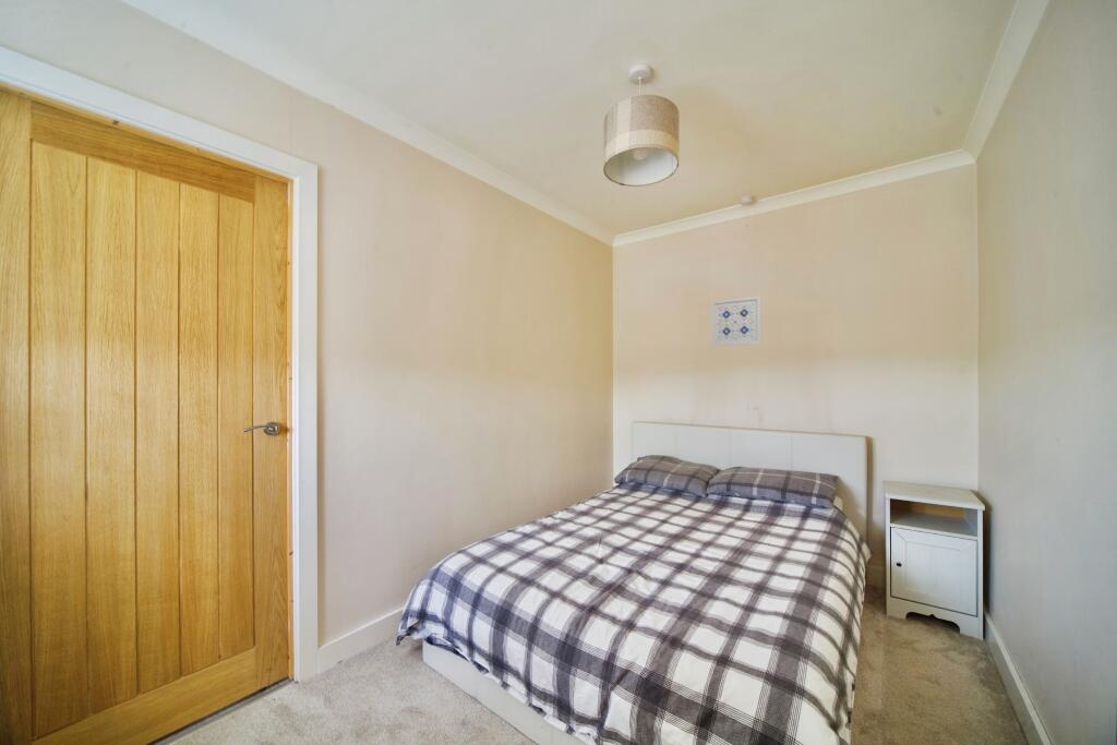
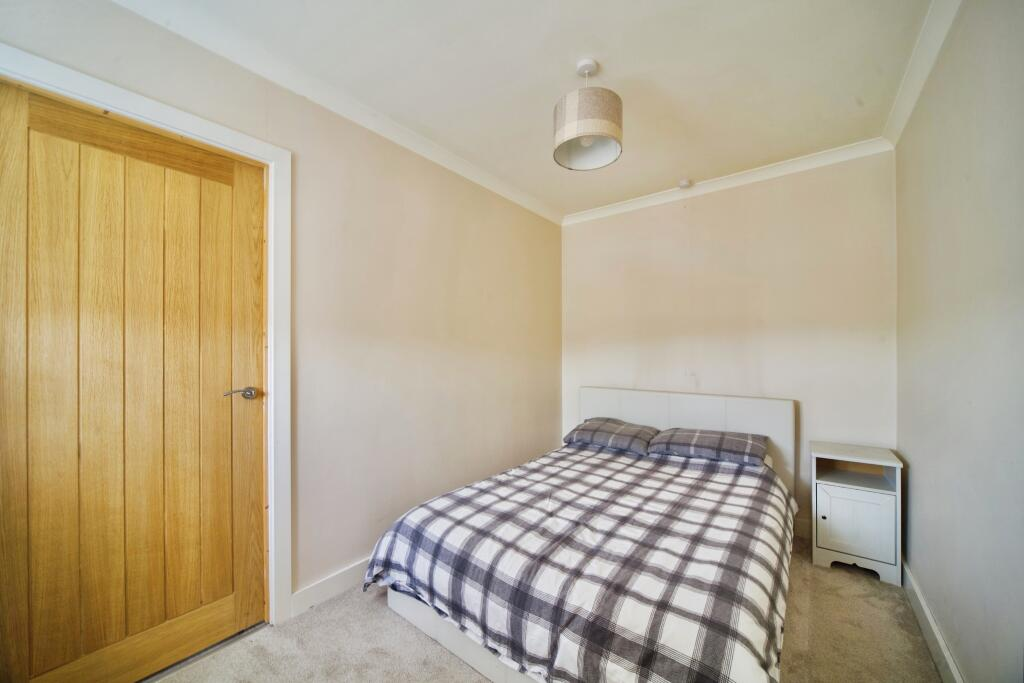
- wall art [710,295,762,347]
